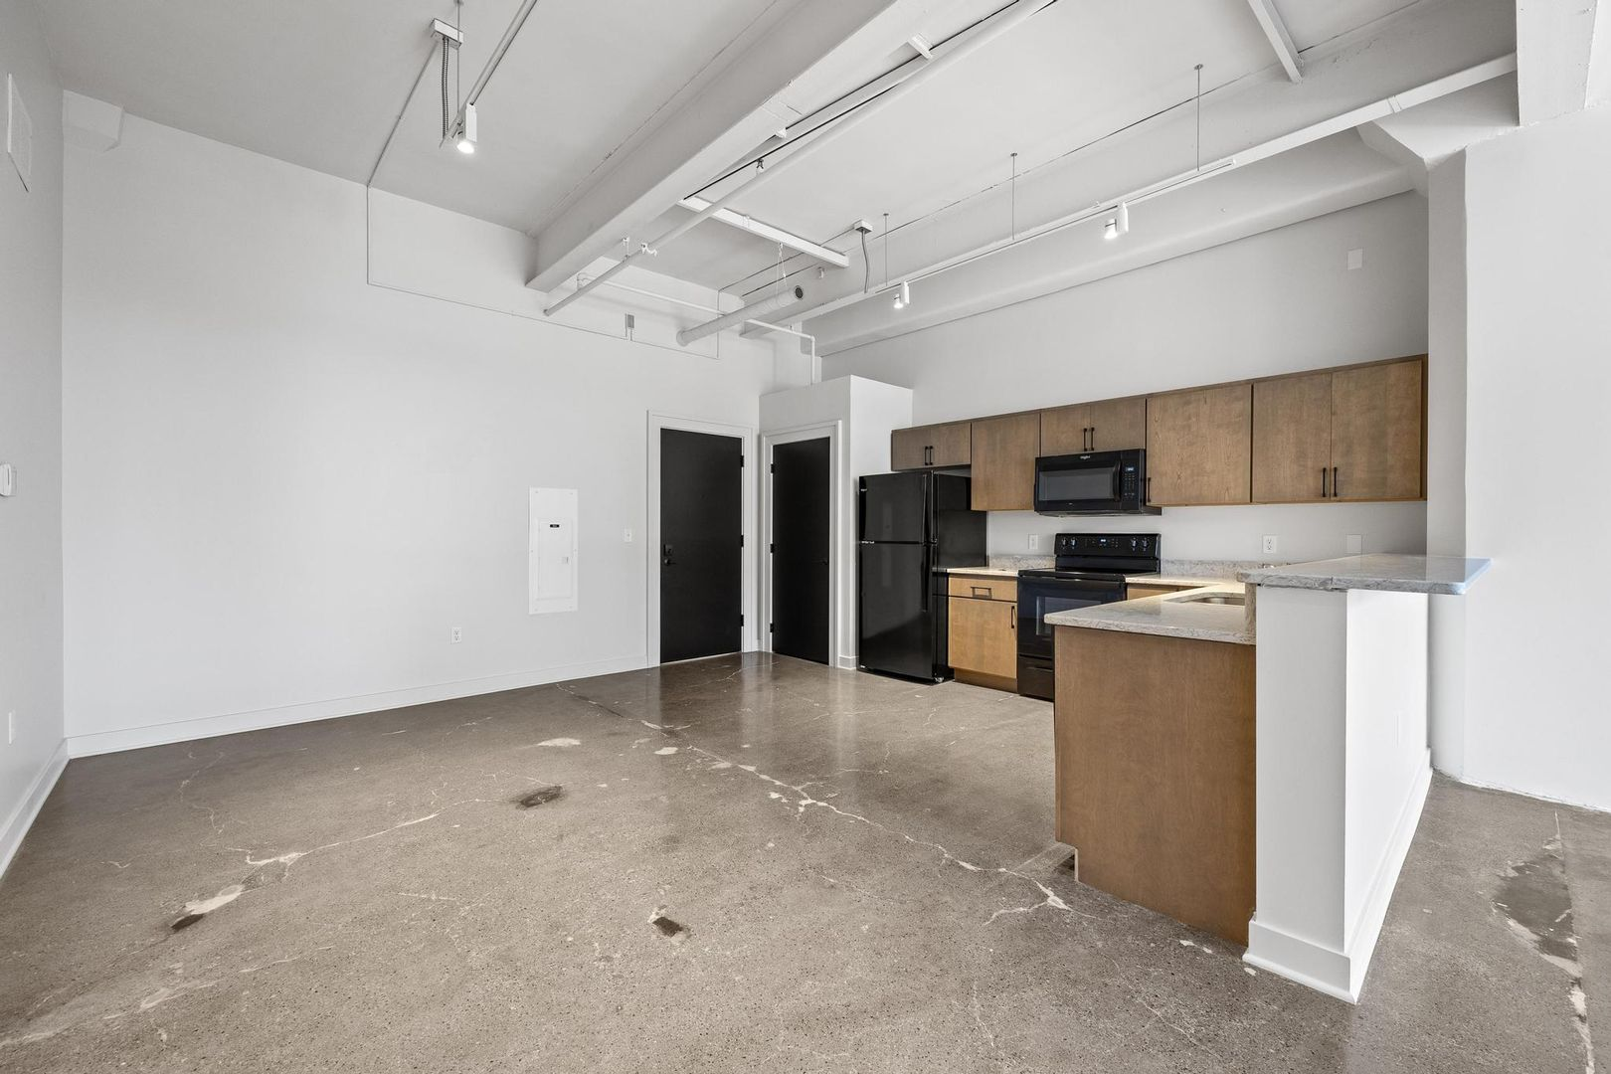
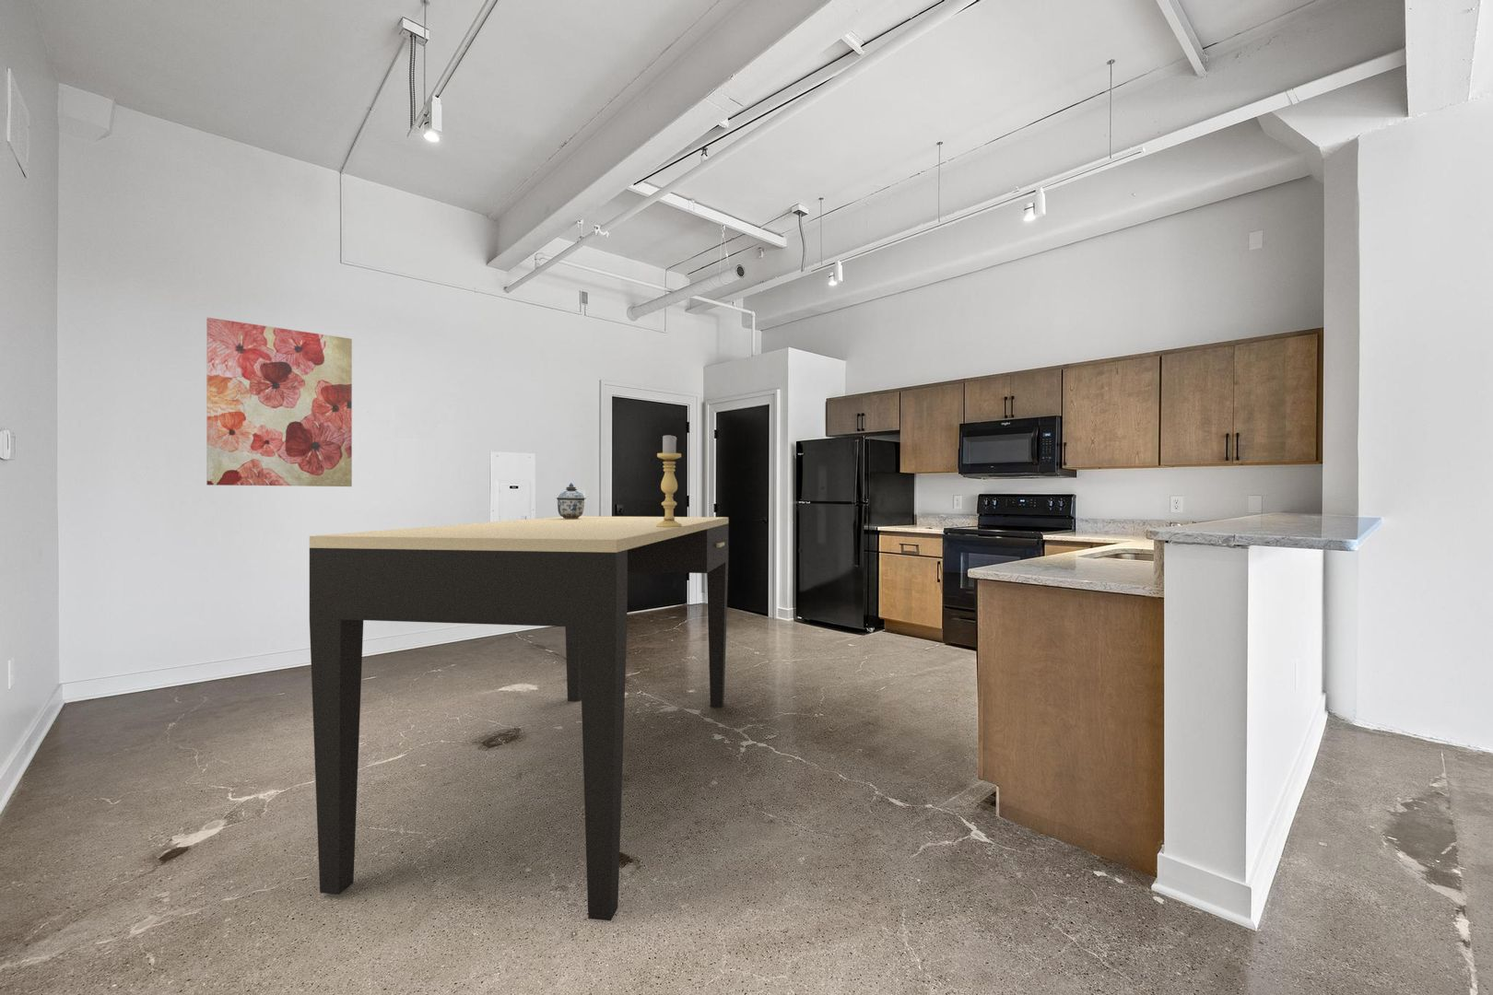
+ wall art [206,316,353,488]
+ candle holder [657,433,682,527]
+ dining table [309,515,729,922]
+ lidded jar [555,483,587,519]
